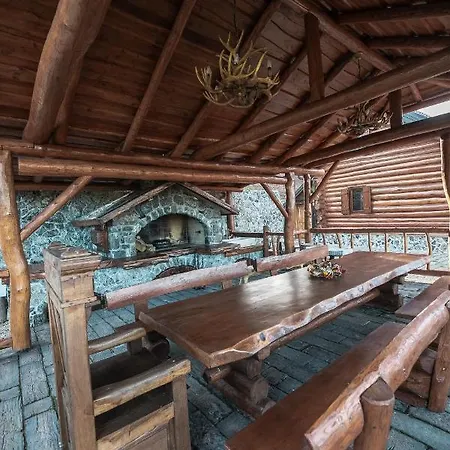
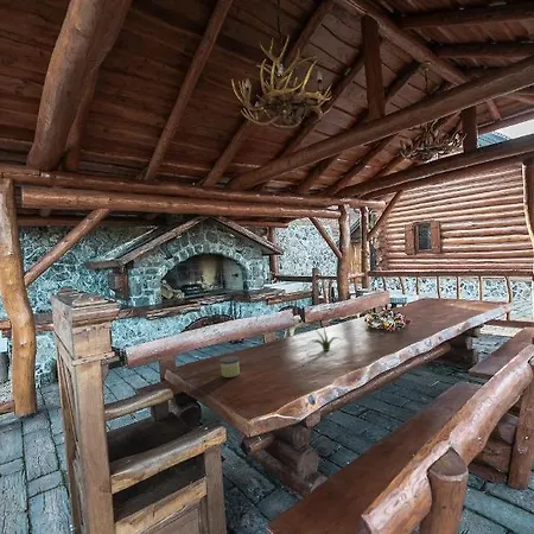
+ candle [218,355,241,379]
+ plant [309,324,343,352]
